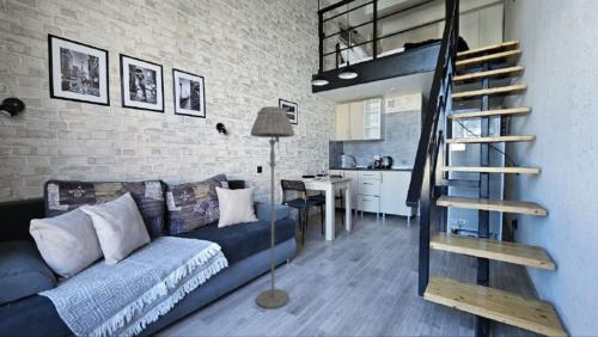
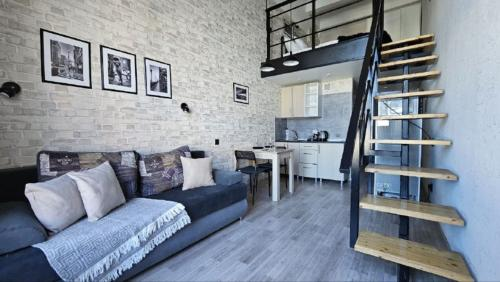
- floor lamp [250,105,295,310]
